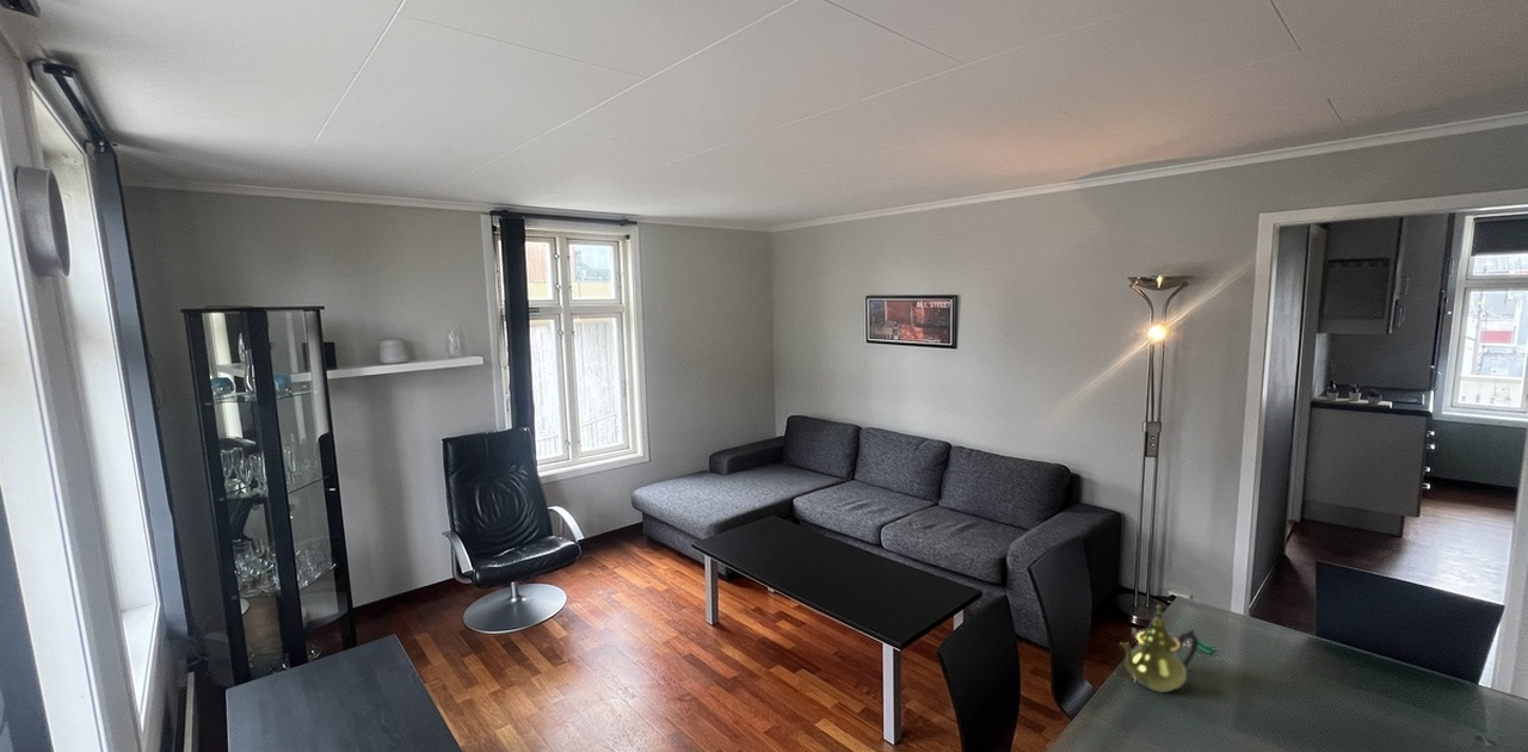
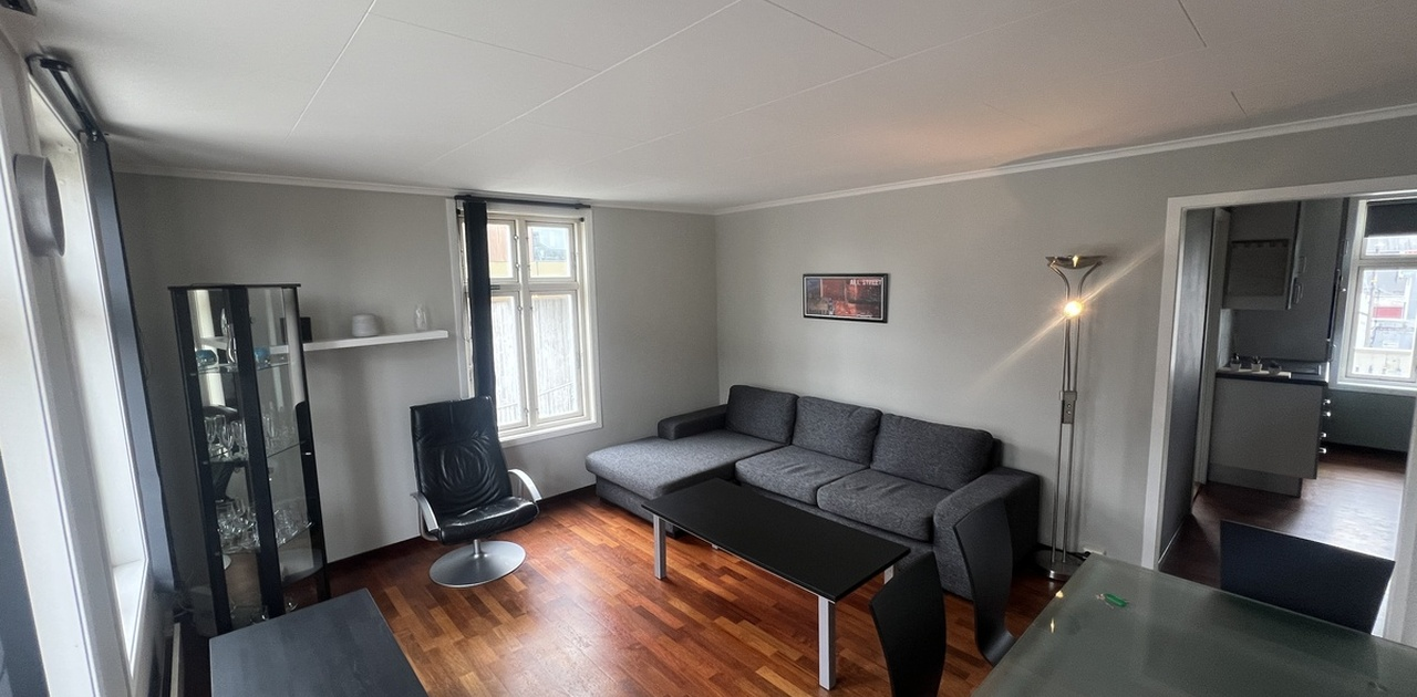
- teapot [1119,604,1200,694]
